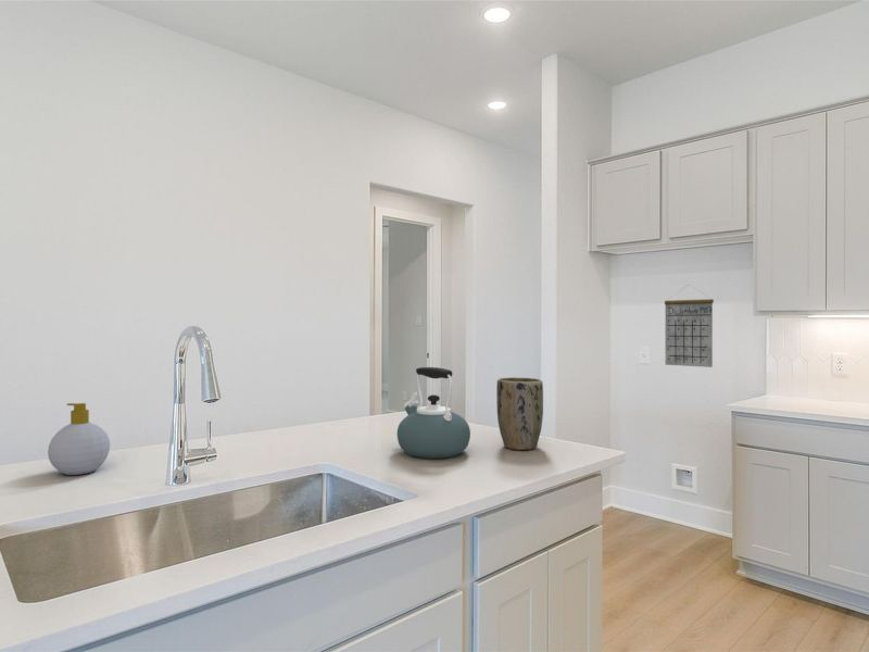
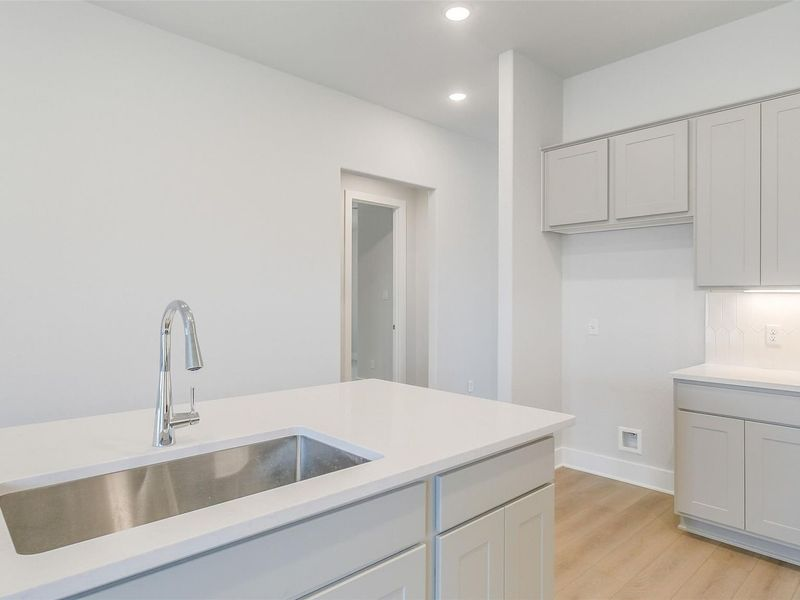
- plant pot [495,376,544,451]
- soap bottle [47,402,111,476]
- calendar [664,284,715,368]
- kettle [396,366,471,460]
